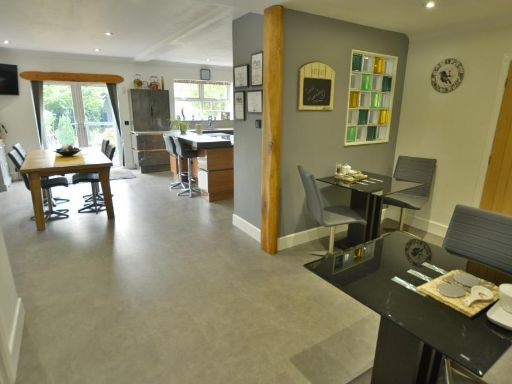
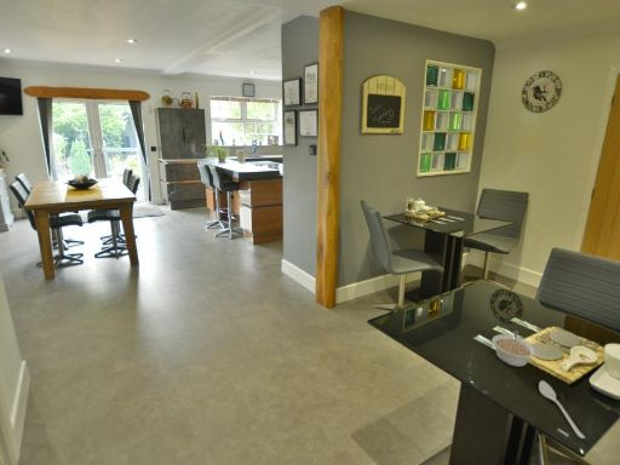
+ legume [490,329,538,368]
+ spoon [538,379,586,440]
